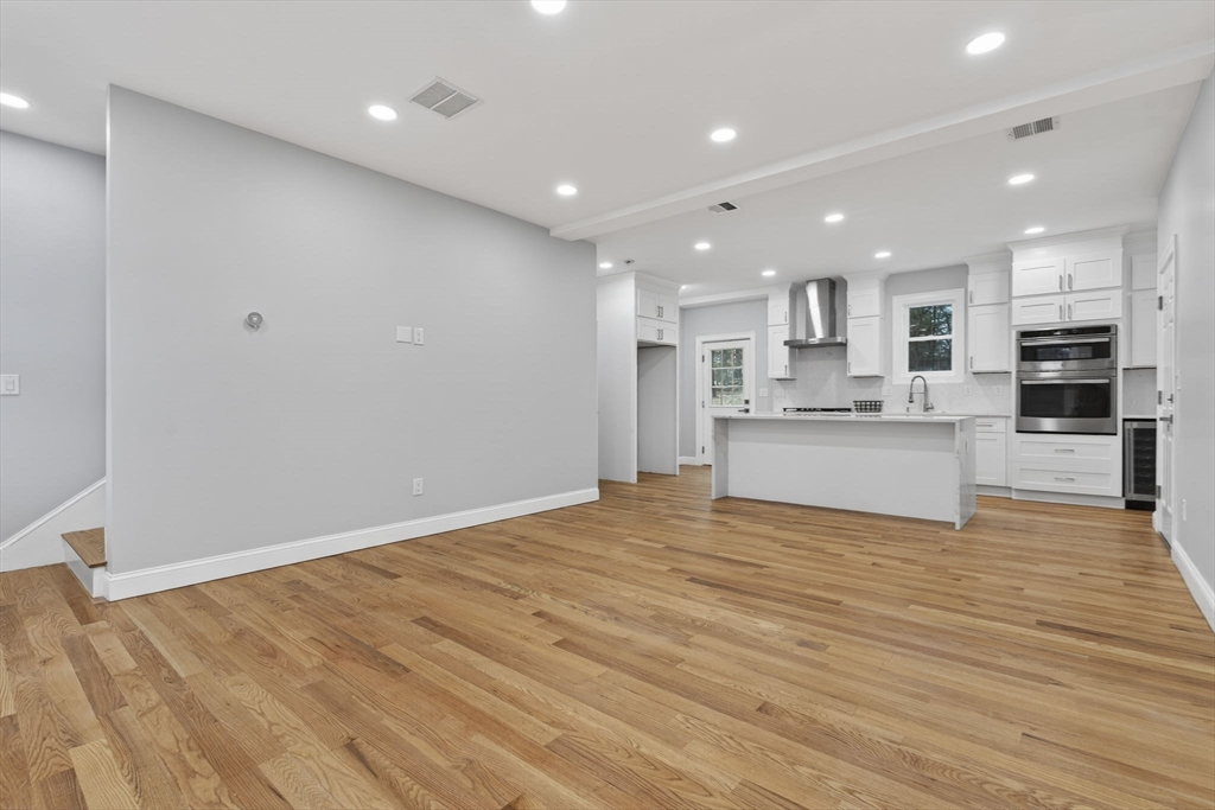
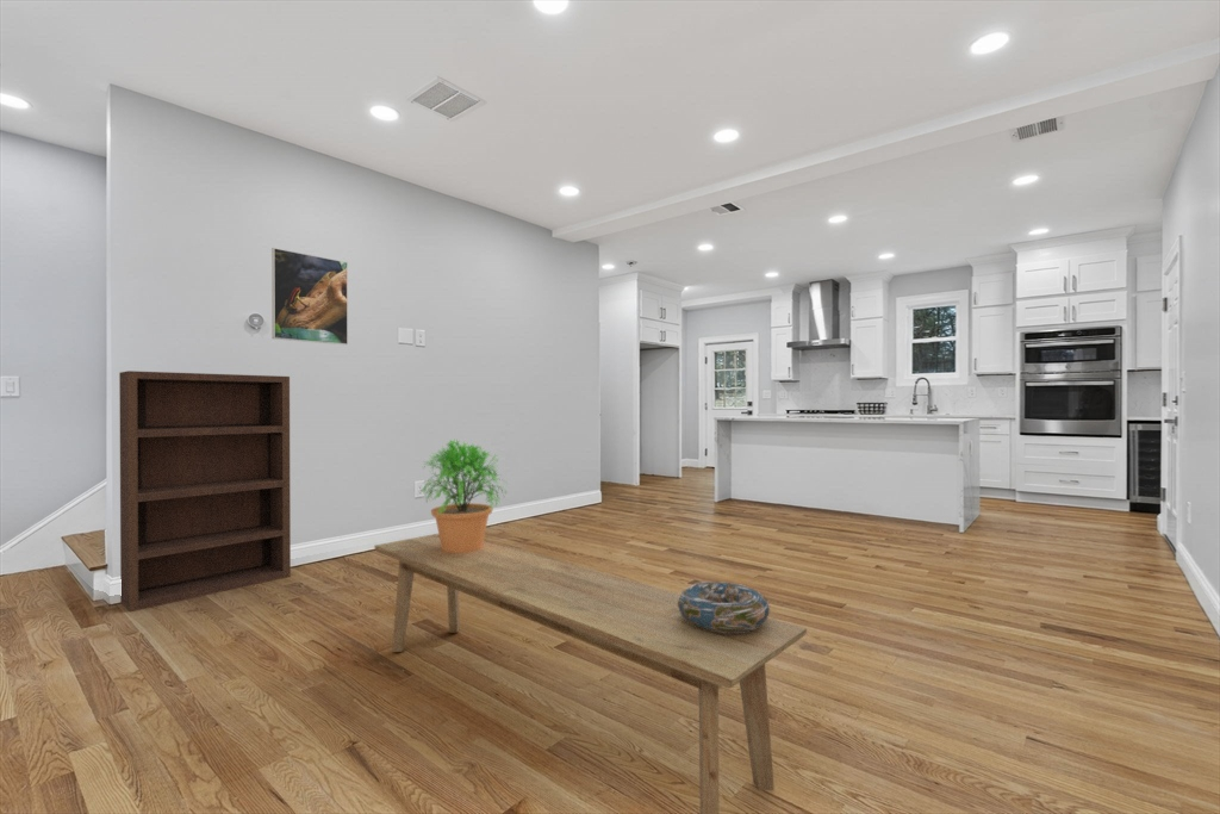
+ potted plant [417,437,509,553]
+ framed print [270,247,349,346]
+ decorative bowl [678,580,772,633]
+ bench [373,533,808,814]
+ bookcase [118,369,292,613]
